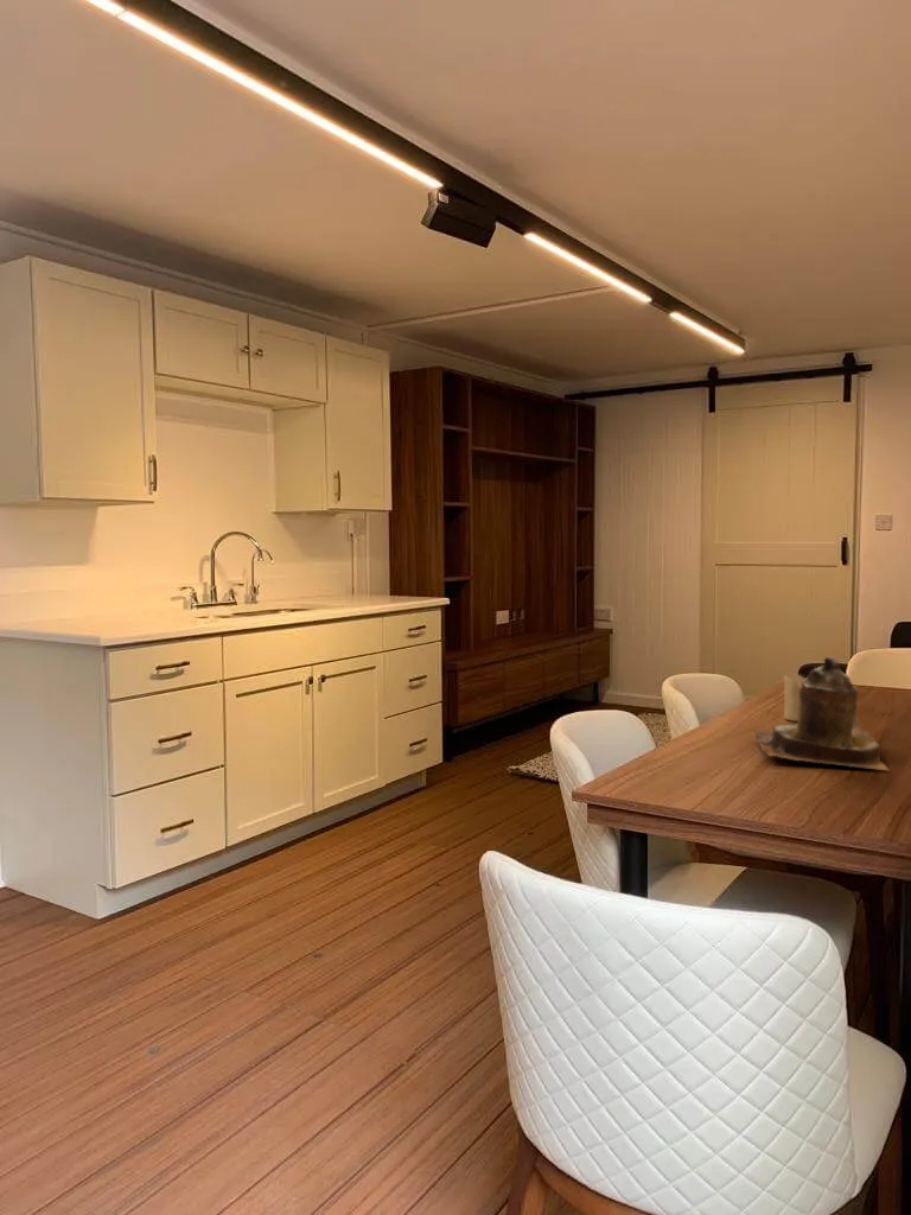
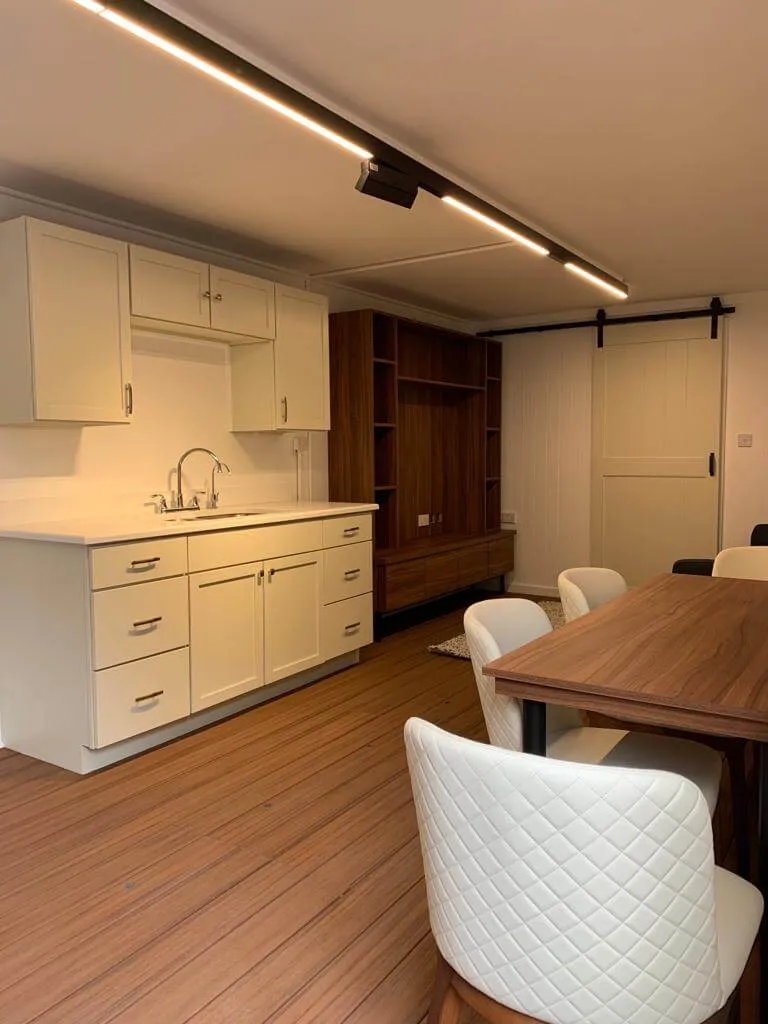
- teapot [752,656,890,771]
- candle [783,673,805,723]
